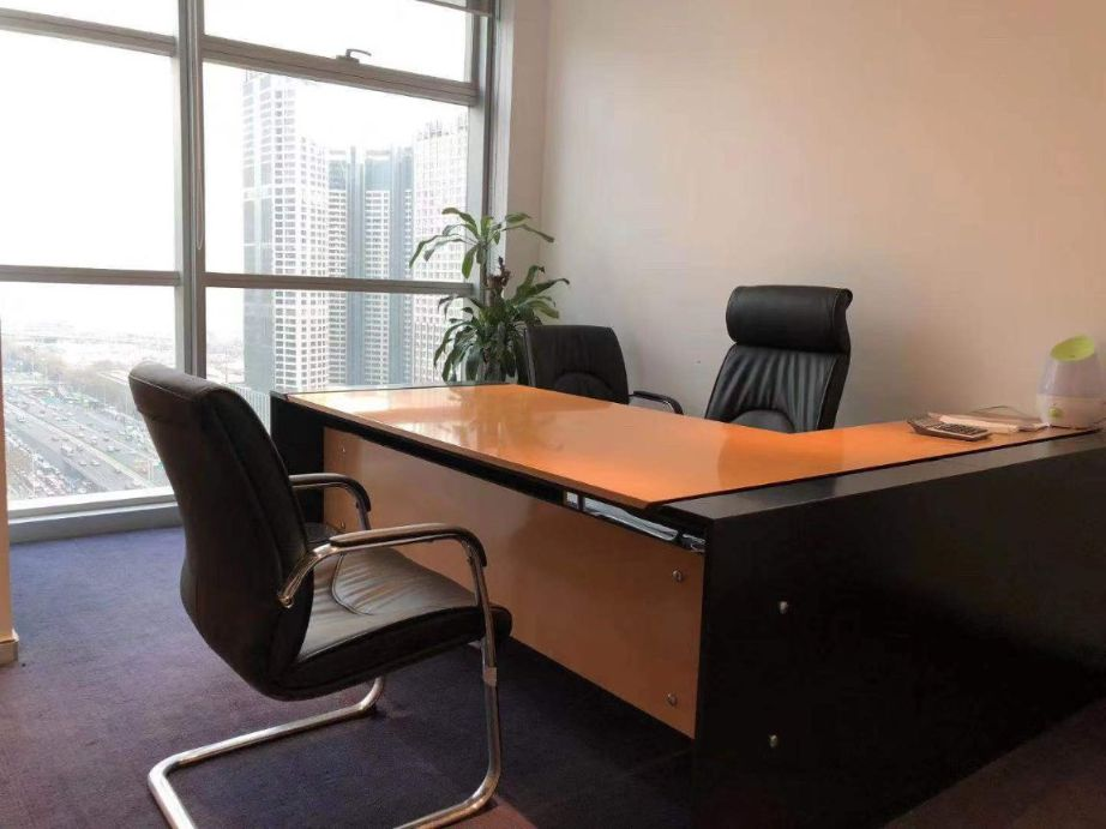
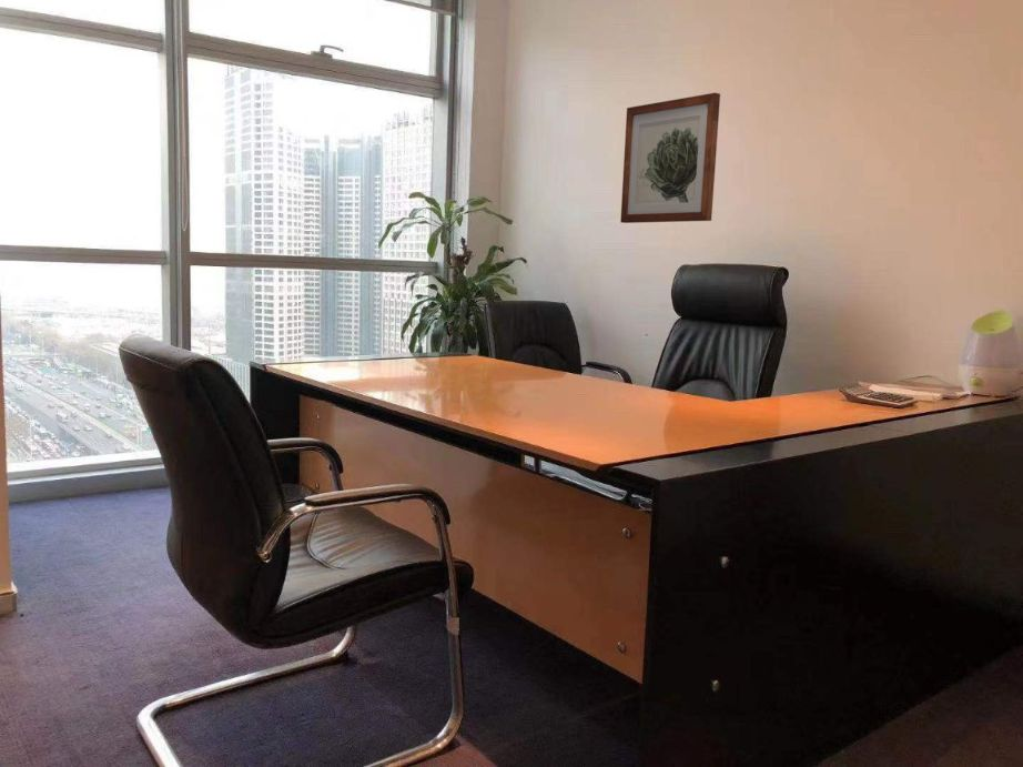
+ wall art [619,92,721,224]
